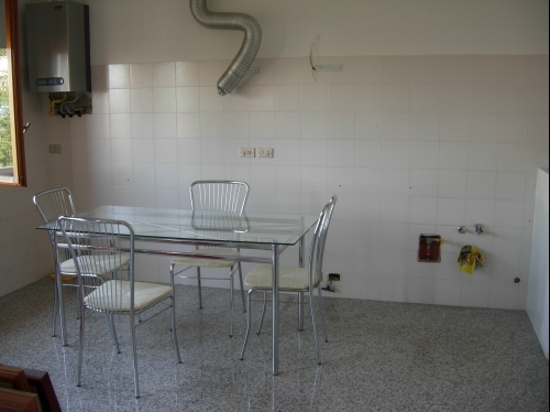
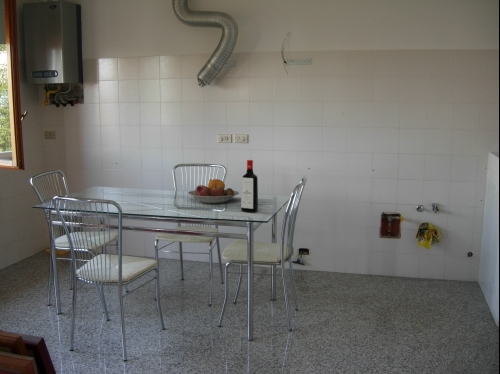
+ fruit bowl [187,178,240,204]
+ liquor bottle [240,159,259,213]
